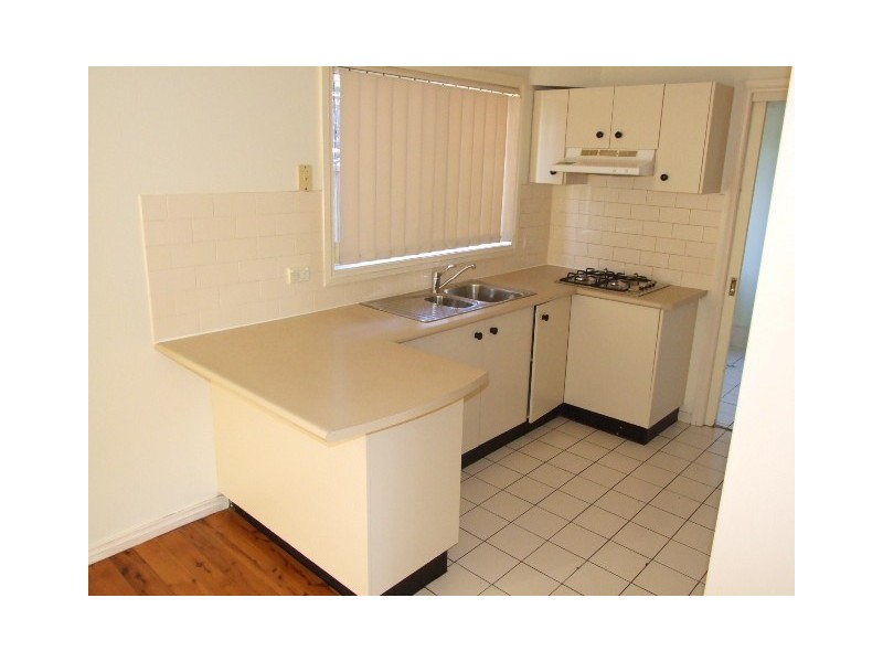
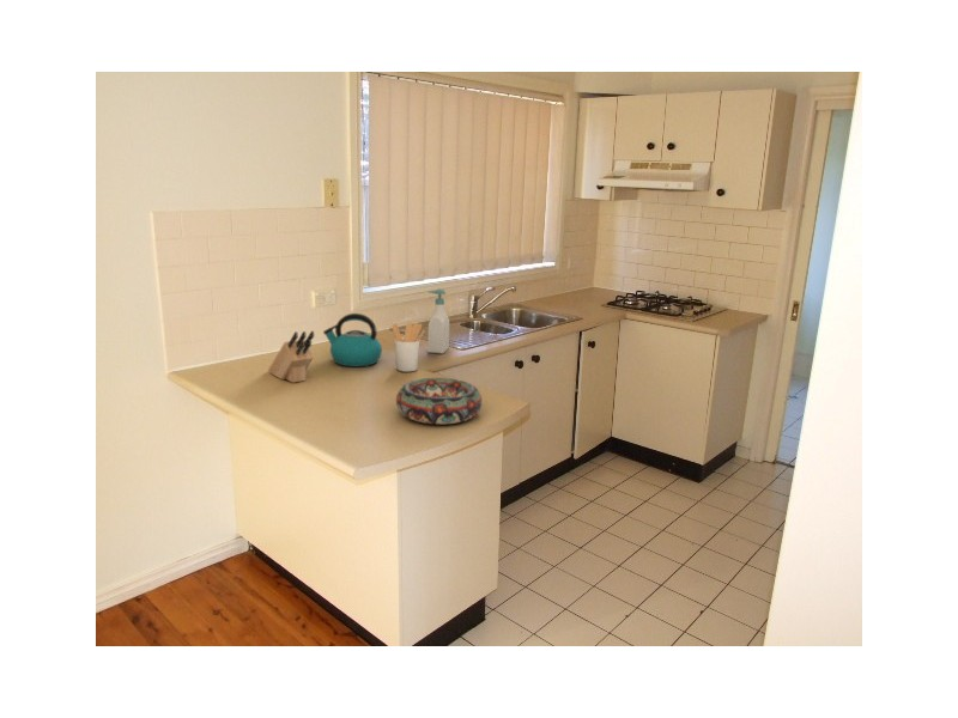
+ knife block [267,330,315,384]
+ kettle [322,312,383,367]
+ soap bottle [426,287,450,355]
+ utensil holder [392,321,425,373]
+ decorative bowl [395,377,483,425]
